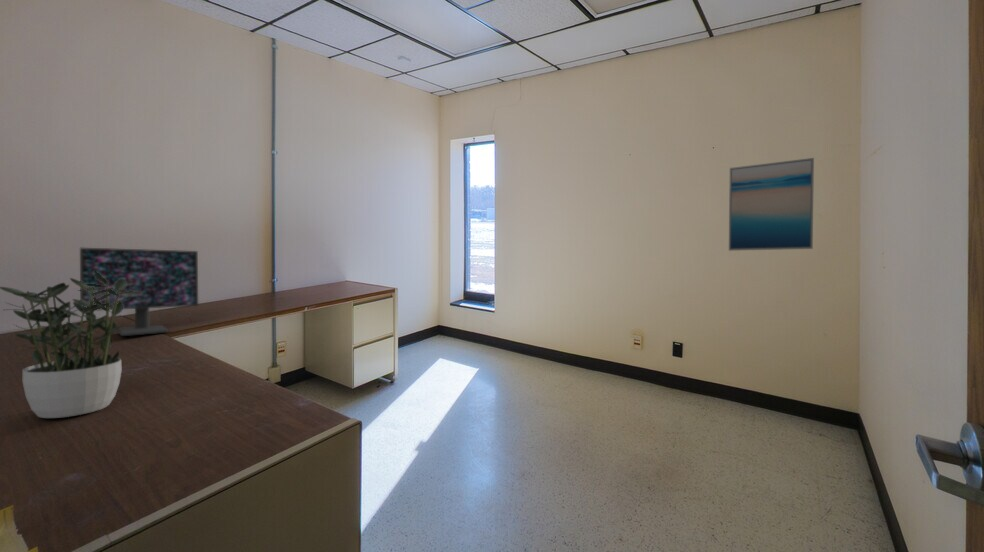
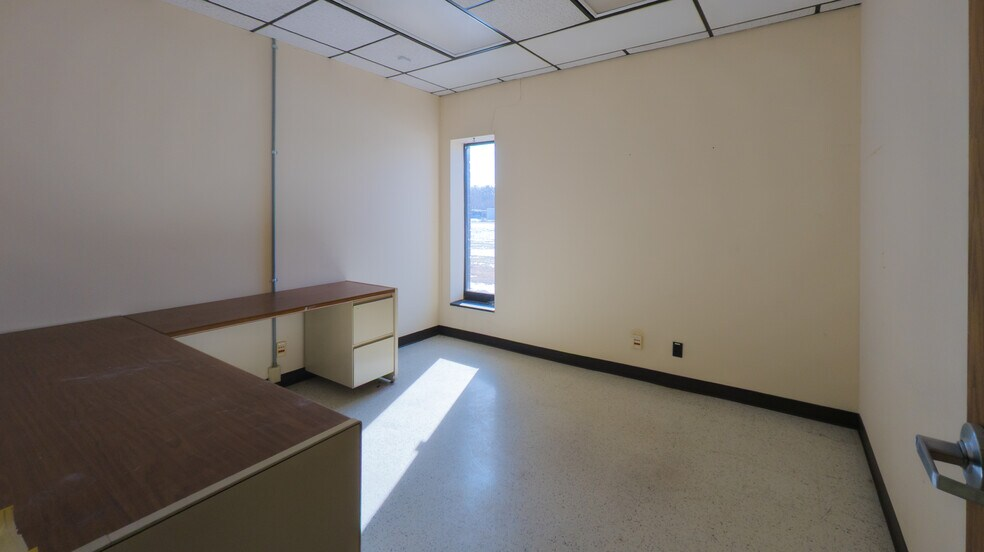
- computer monitor [79,247,199,337]
- potted plant [0,271,143,419]
- wall art [728,157,815,252]
